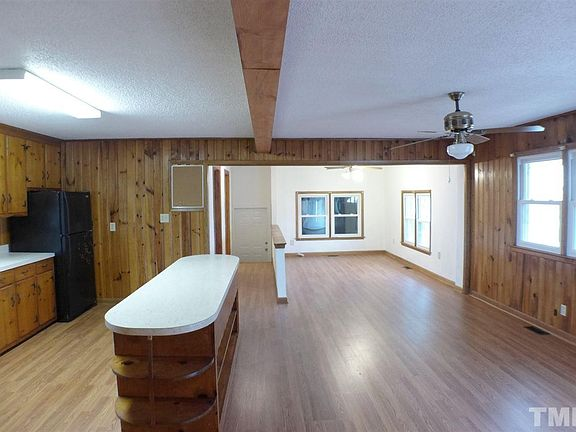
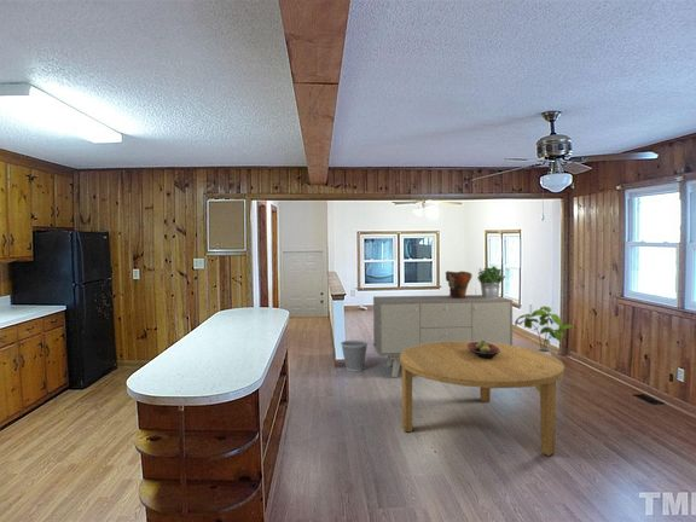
+ sideboard [372,294,514,378]
+ decorative urn [445,269,474,298]
+ dining table [400,342,566,457]
+ potted plant [476,265,506,298]
+ wastebasket [340,340,369,373]
+ house plant [514,306,578,355]
+ fruit bowl [468,340,500,359]
